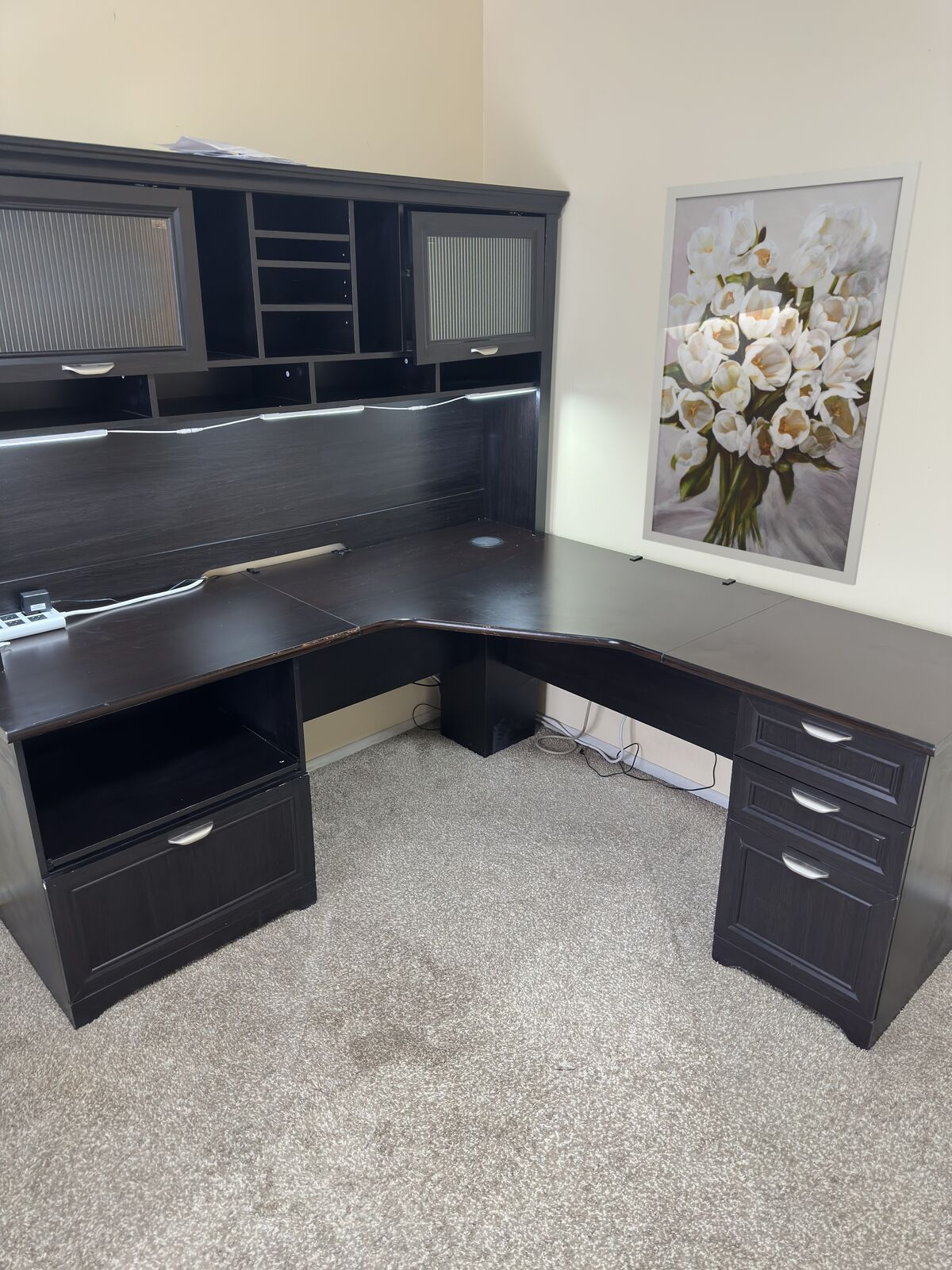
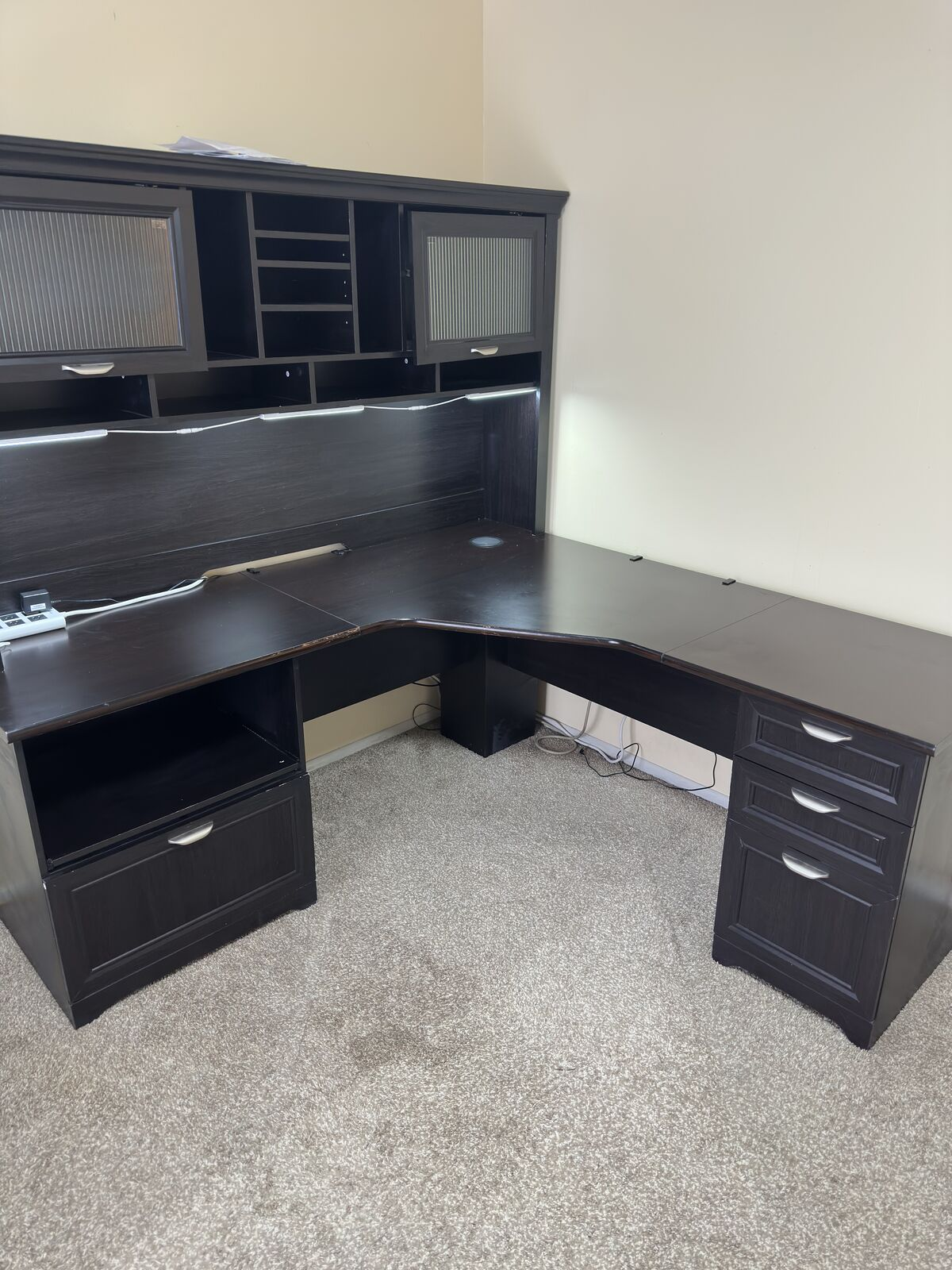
- wall art [642,160,923,587]
